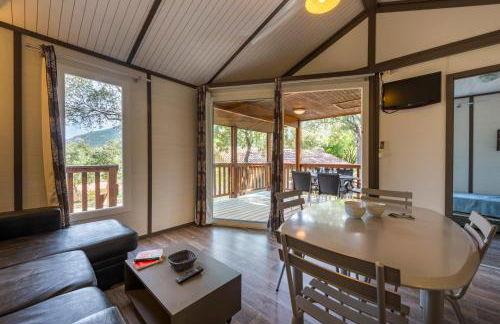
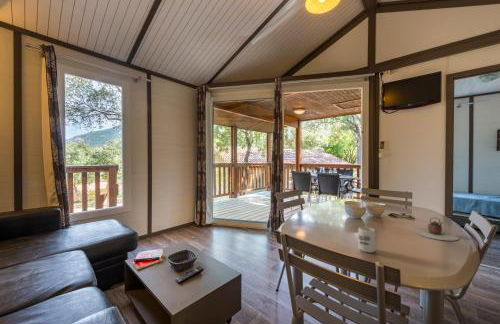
+ teapot [415,217,460,242]
+ cup [357,226,376,254]
